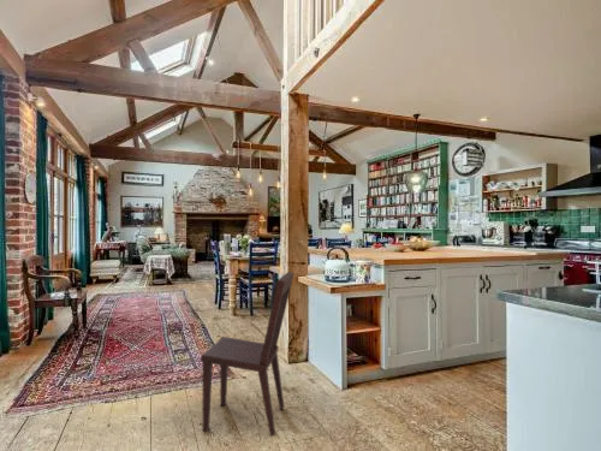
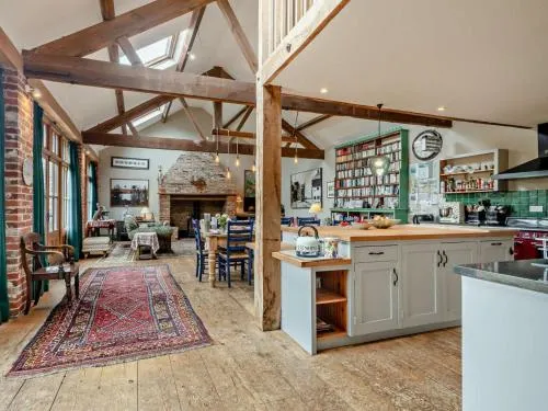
- dining chair [200,271,296,437]
